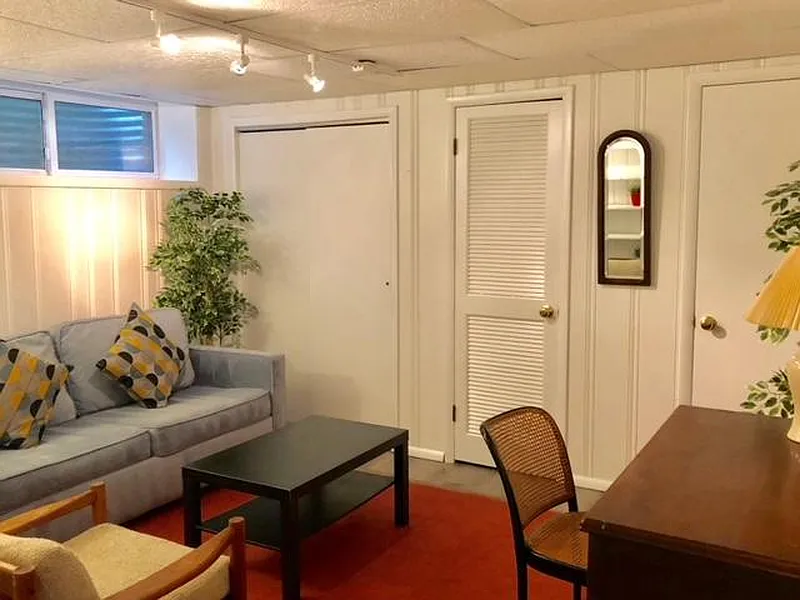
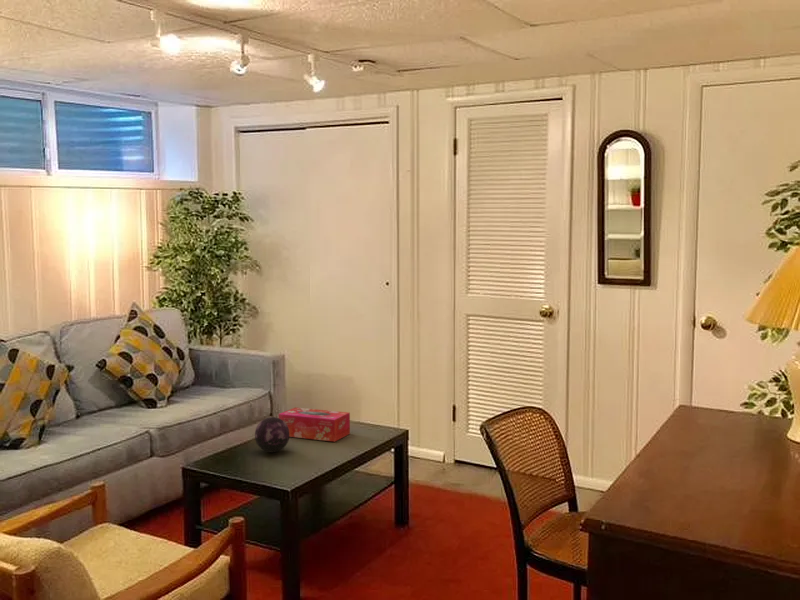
+ tissue box [277,407,351,443]
+ decorative orb [254,416,290,453]
